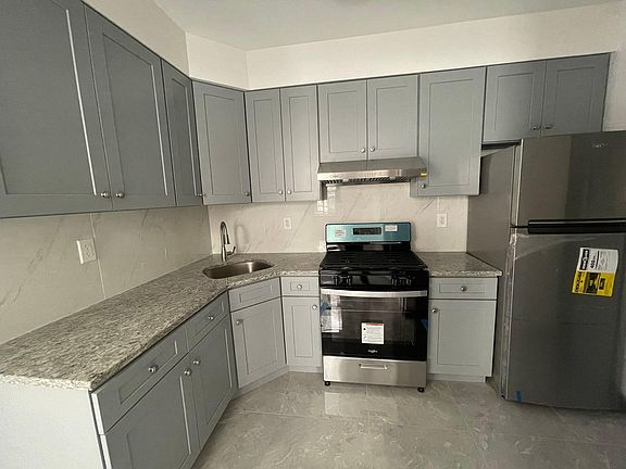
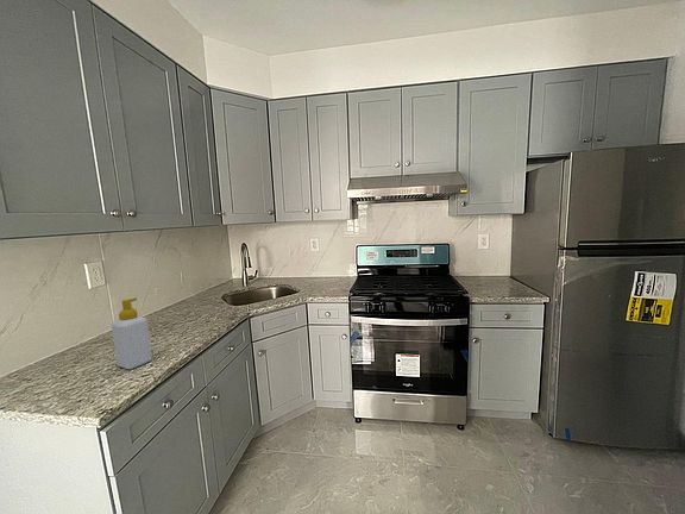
+ soap bottle [111,296,153,370]
